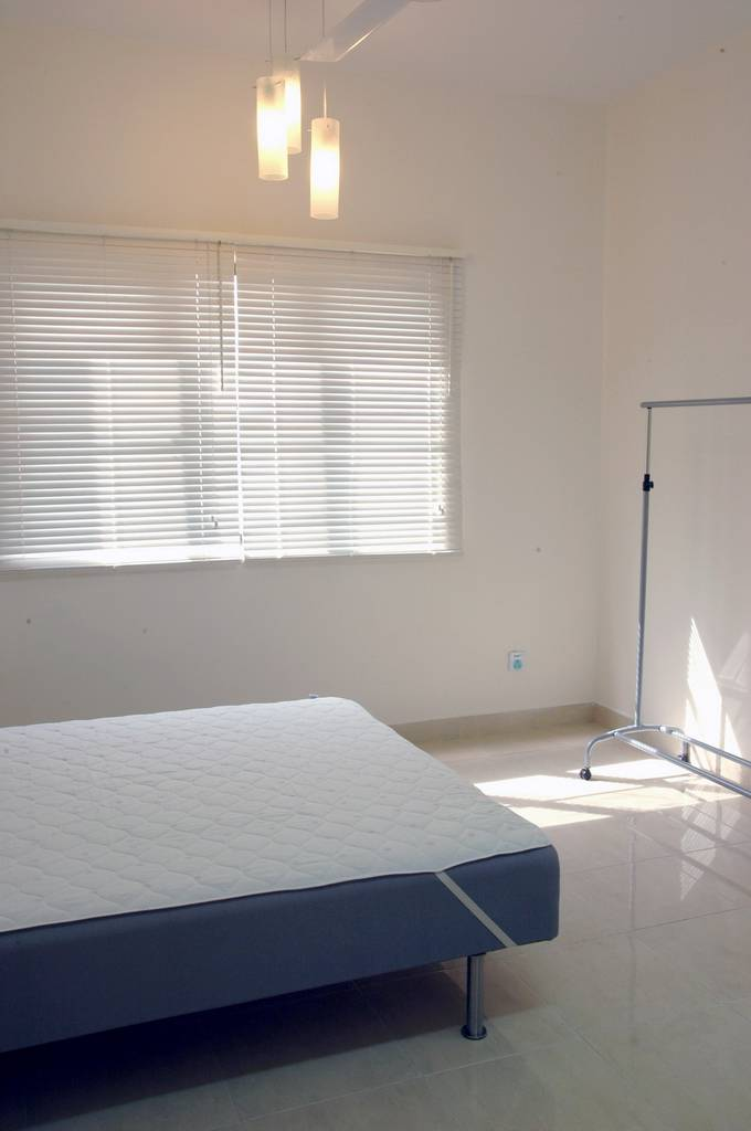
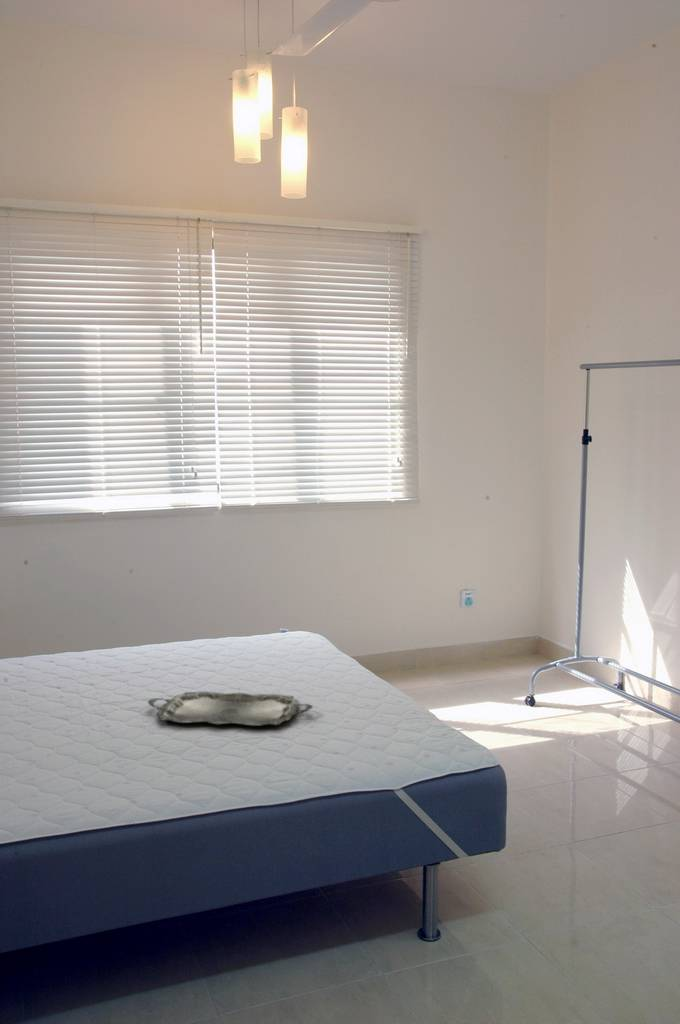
+ serving tray [147,691,314,727]
